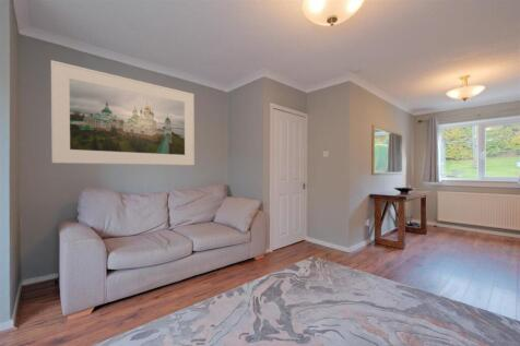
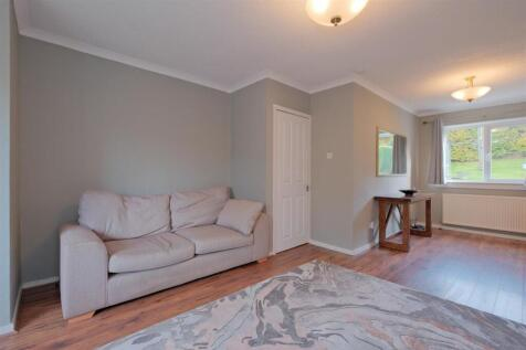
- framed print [50,59,196,166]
